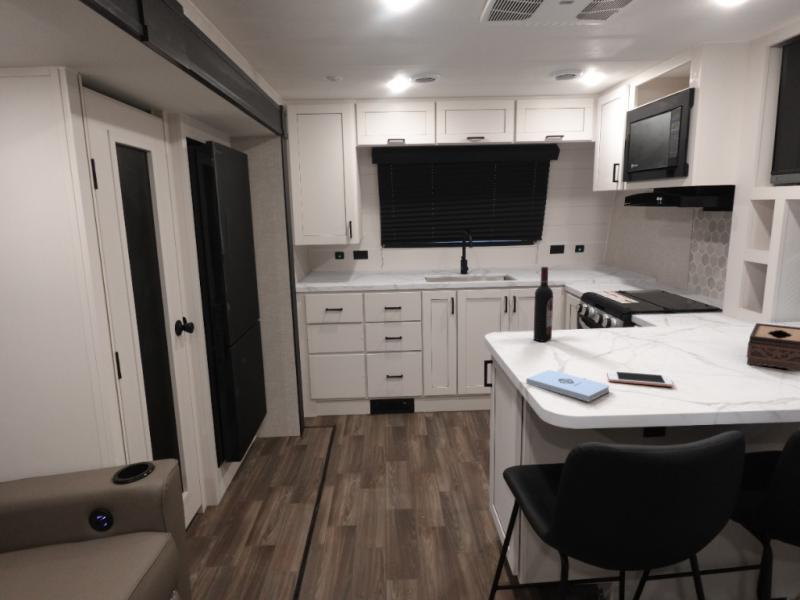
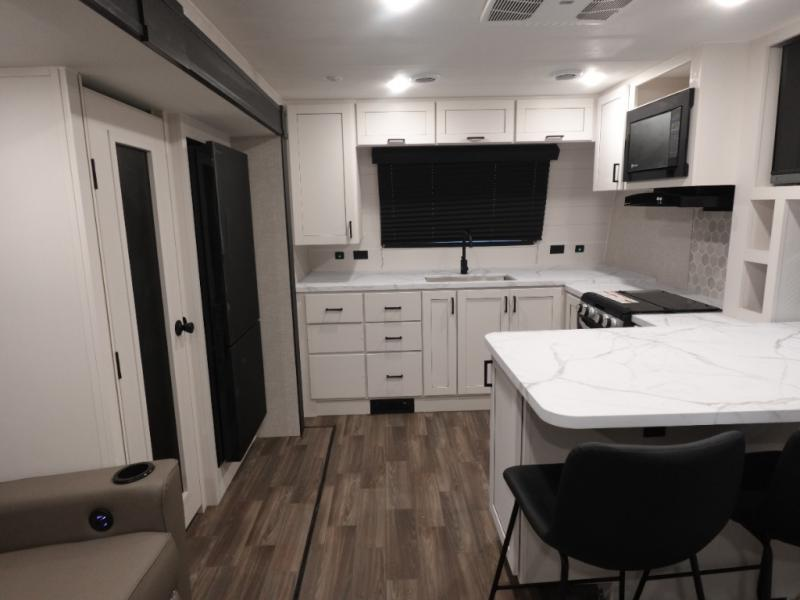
- cell phone [606,370,674,388]
- notepad [525,369,610,403]
- tissue box [746,322,800,373]
- wine bottle [533,266,554,343]
